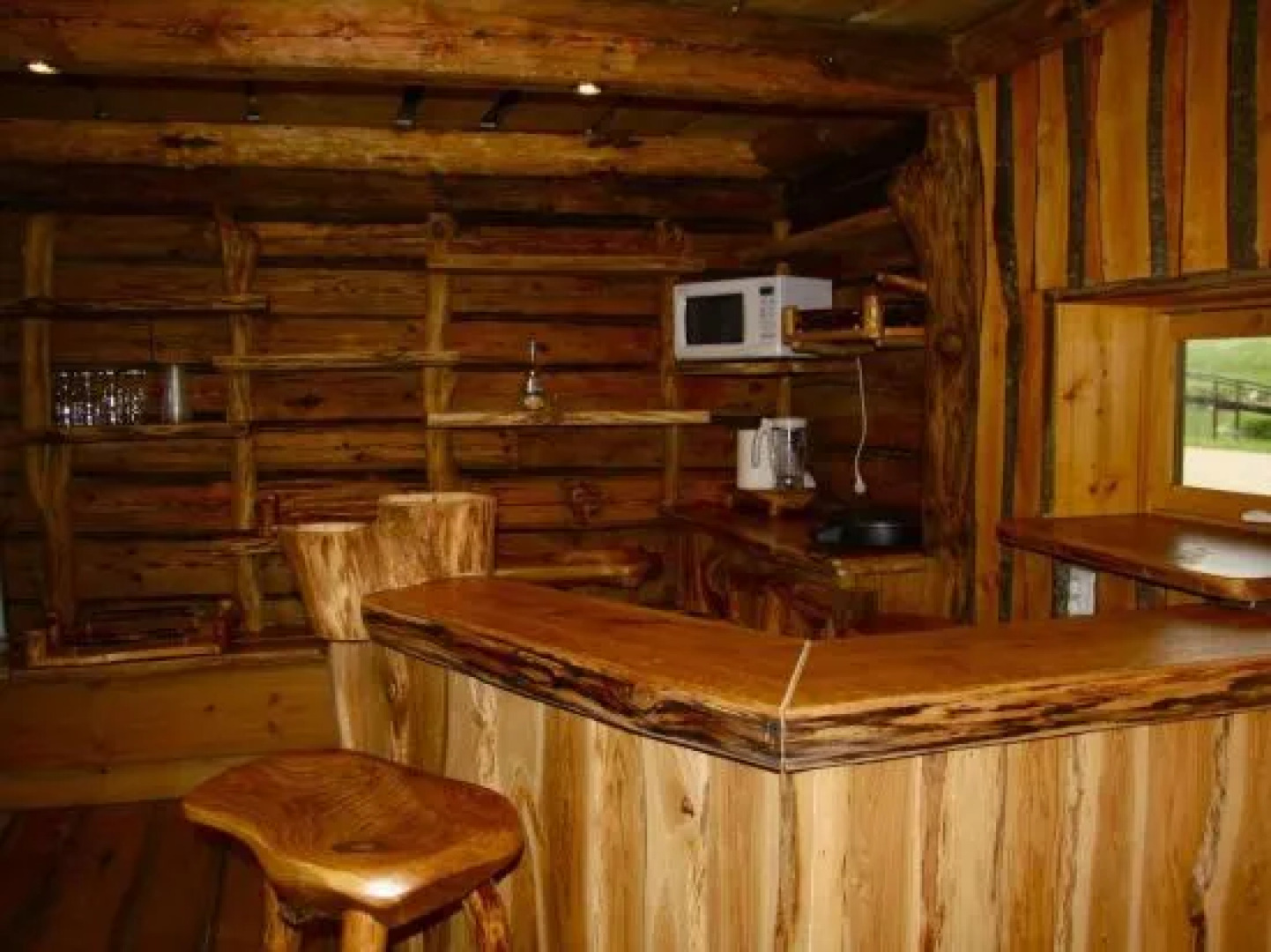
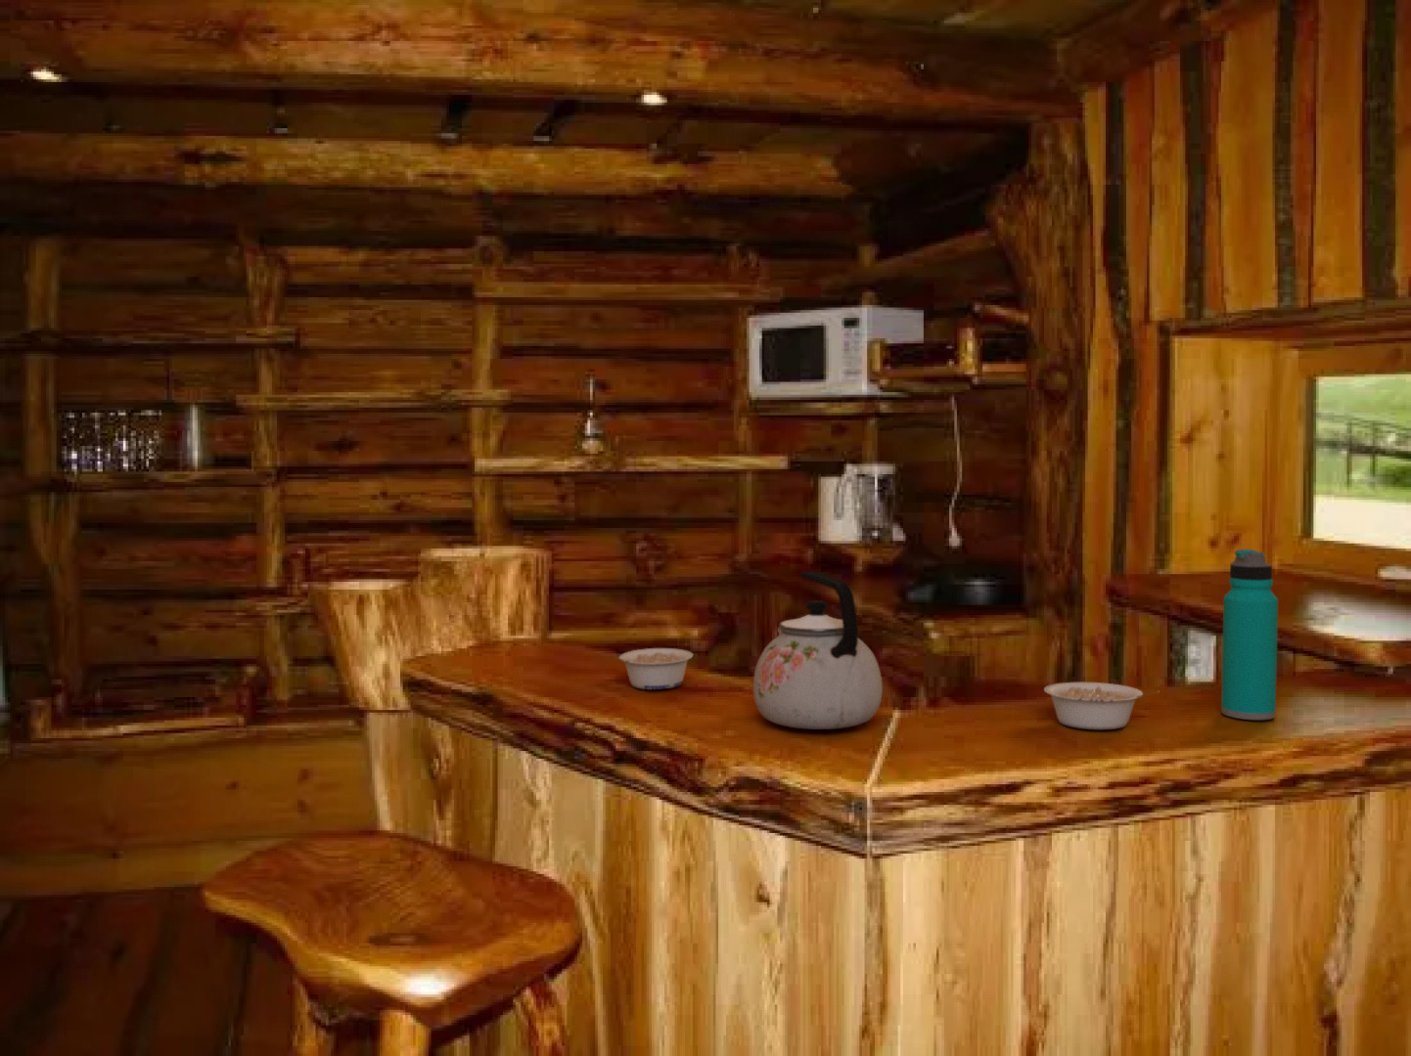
+ legume [1044,681,1160,730]
+ kettle [753,570,884,730]
+ water bottle [1220,549,1279,721]
+ legume [613,648,694,690]
